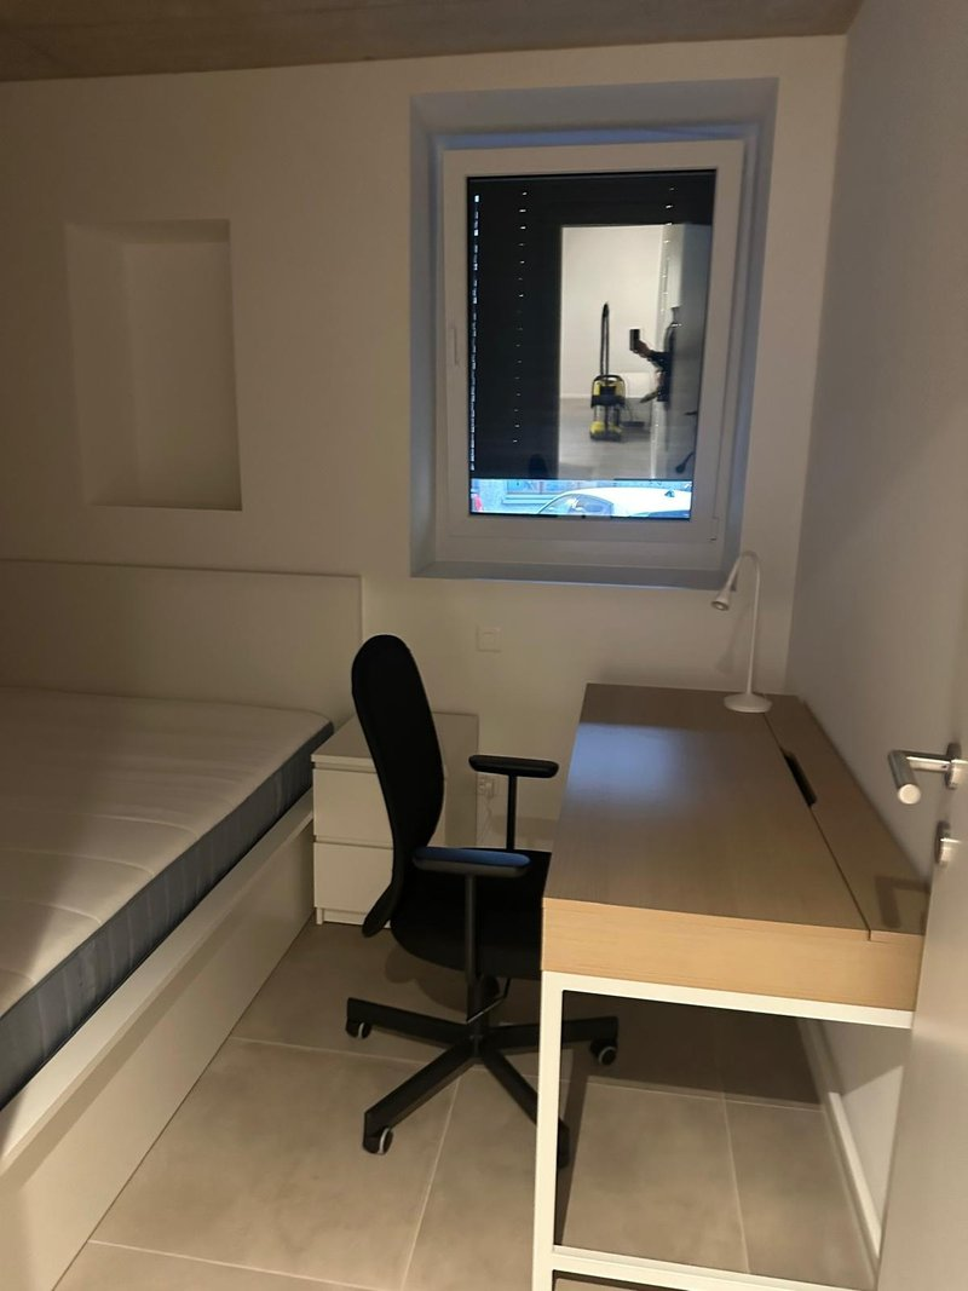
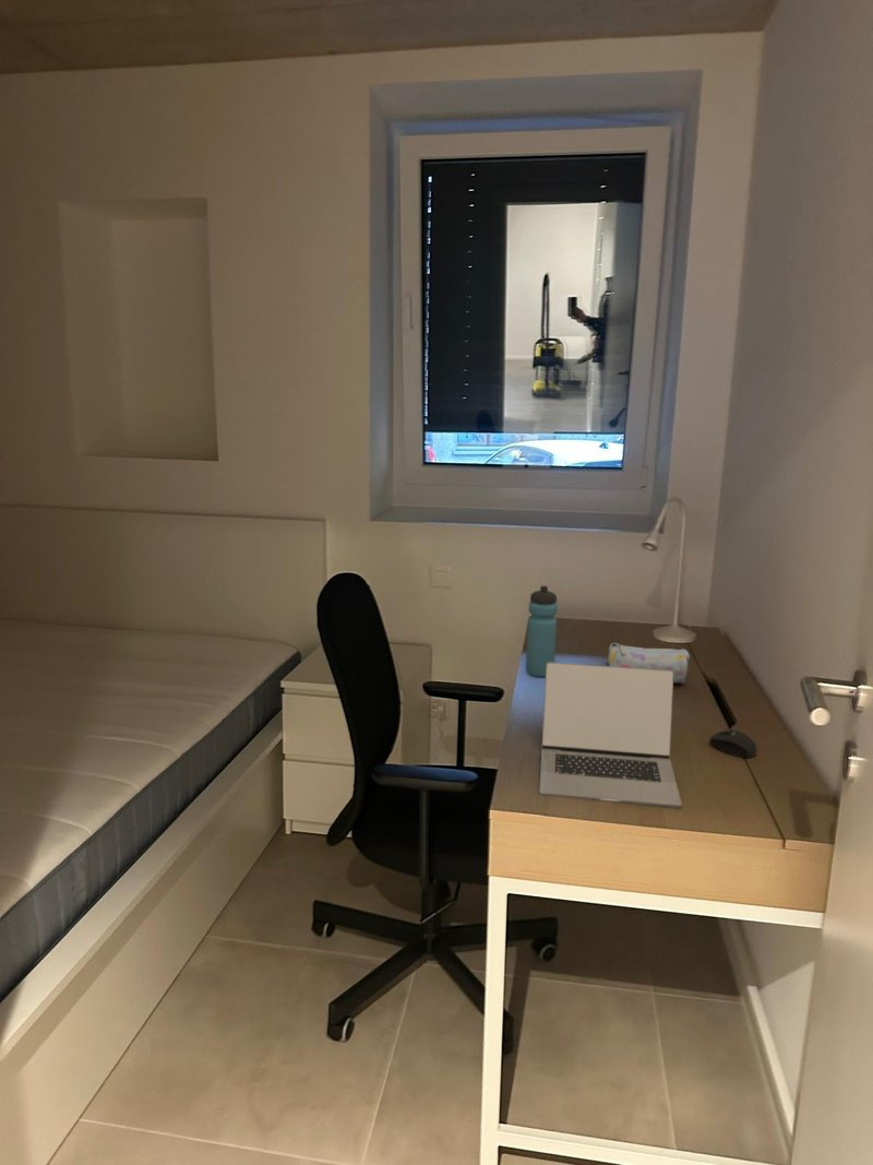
+ mouse [709,728,757,759]
+ water bottle [525,585,559,678]
+ pencil case [605,642,691,683]
+ laptop [538,662,683,809]
